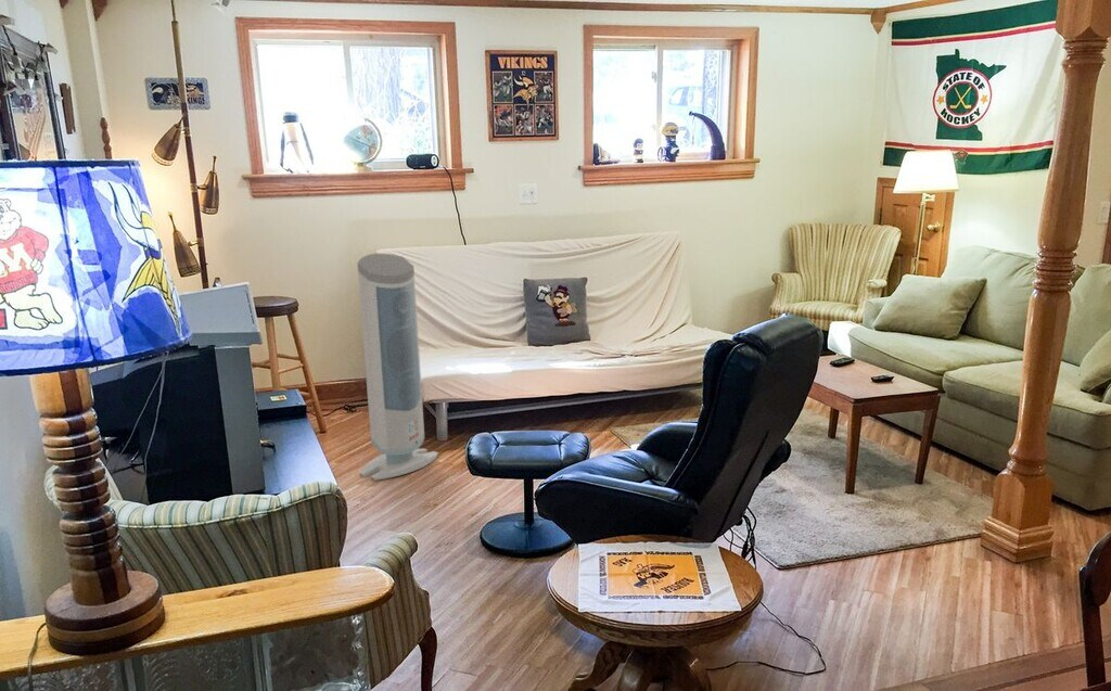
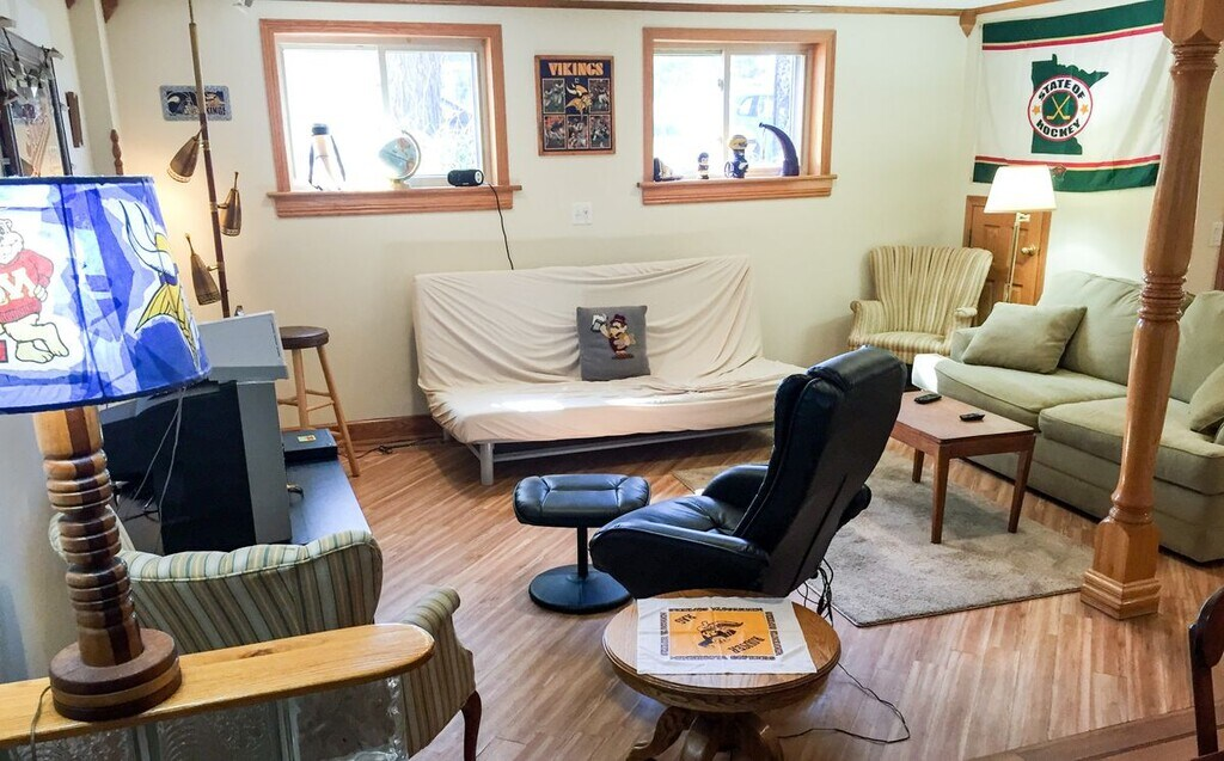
- air purifier [356,253,439,482]
